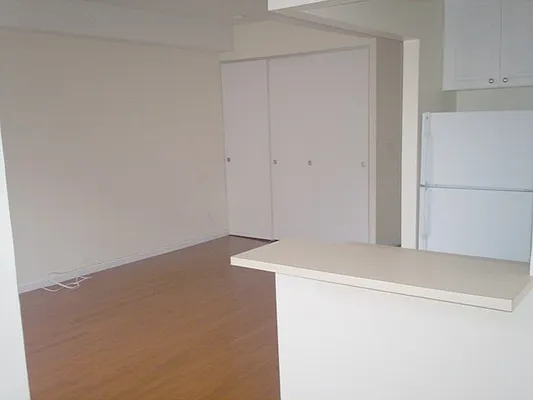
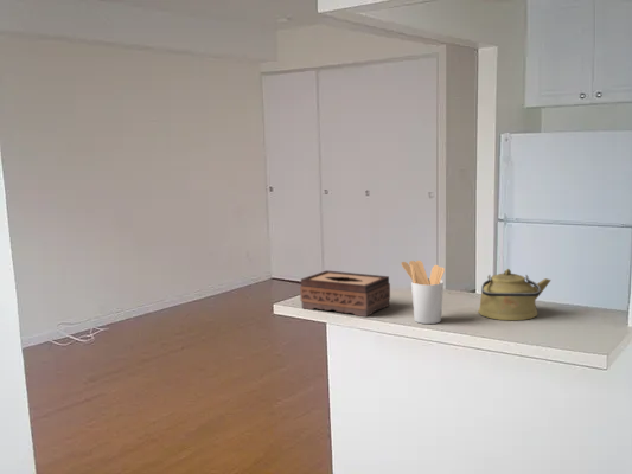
+ kettle [477,268,553,321]
+ tissue box [299,269,391,318]
+ utensil holder [400,260,446,325]
